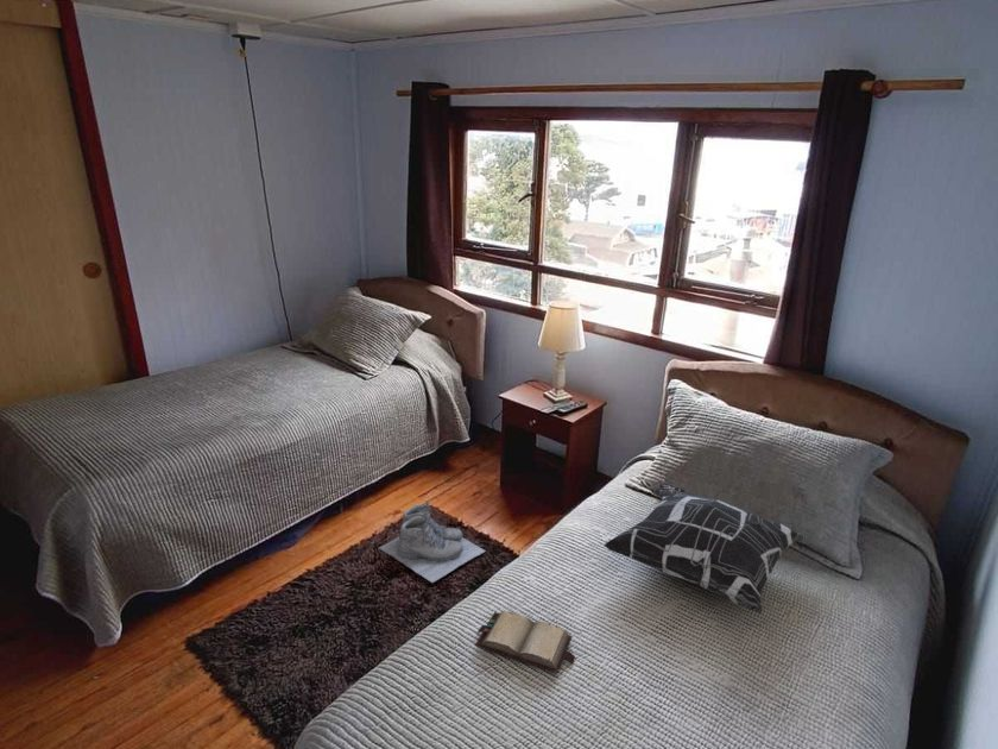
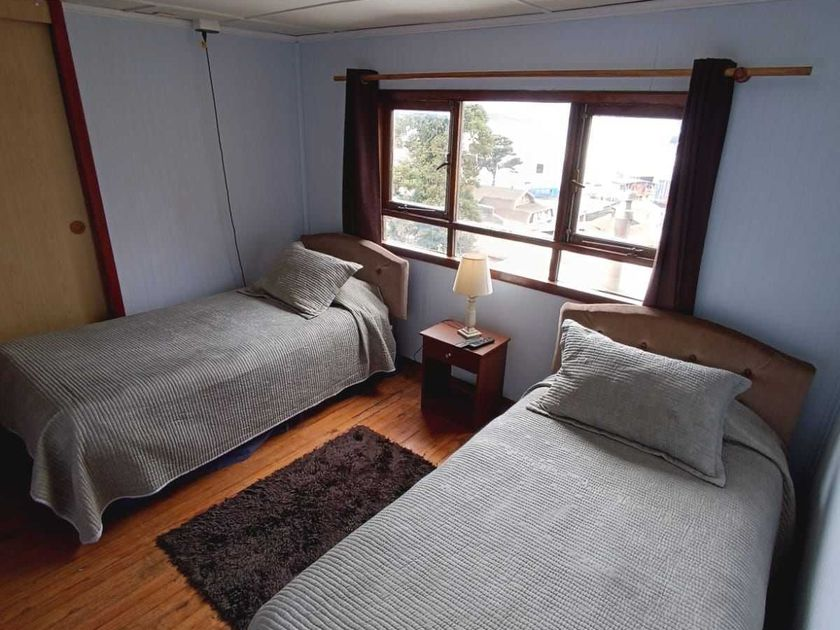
- boots [378,499,487,584]
- decorative pillow [602,483,806,615]
- hardback book [474,610,576,674]
